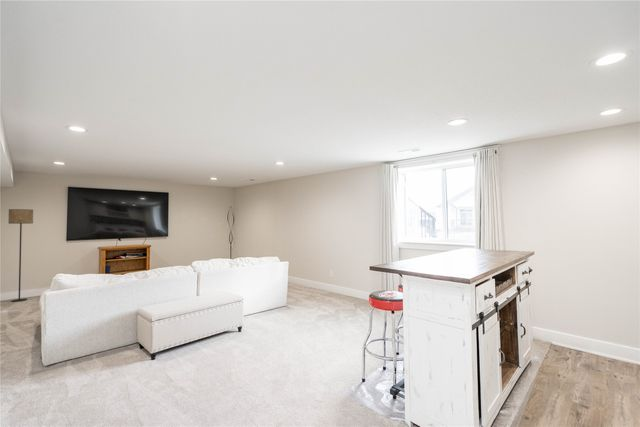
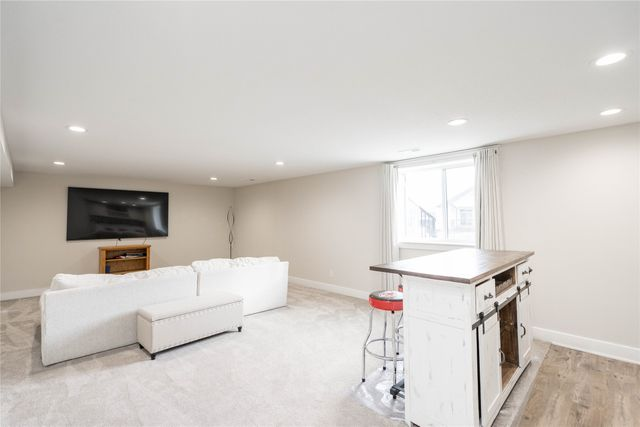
- floor lamp [7,208,34,303]
